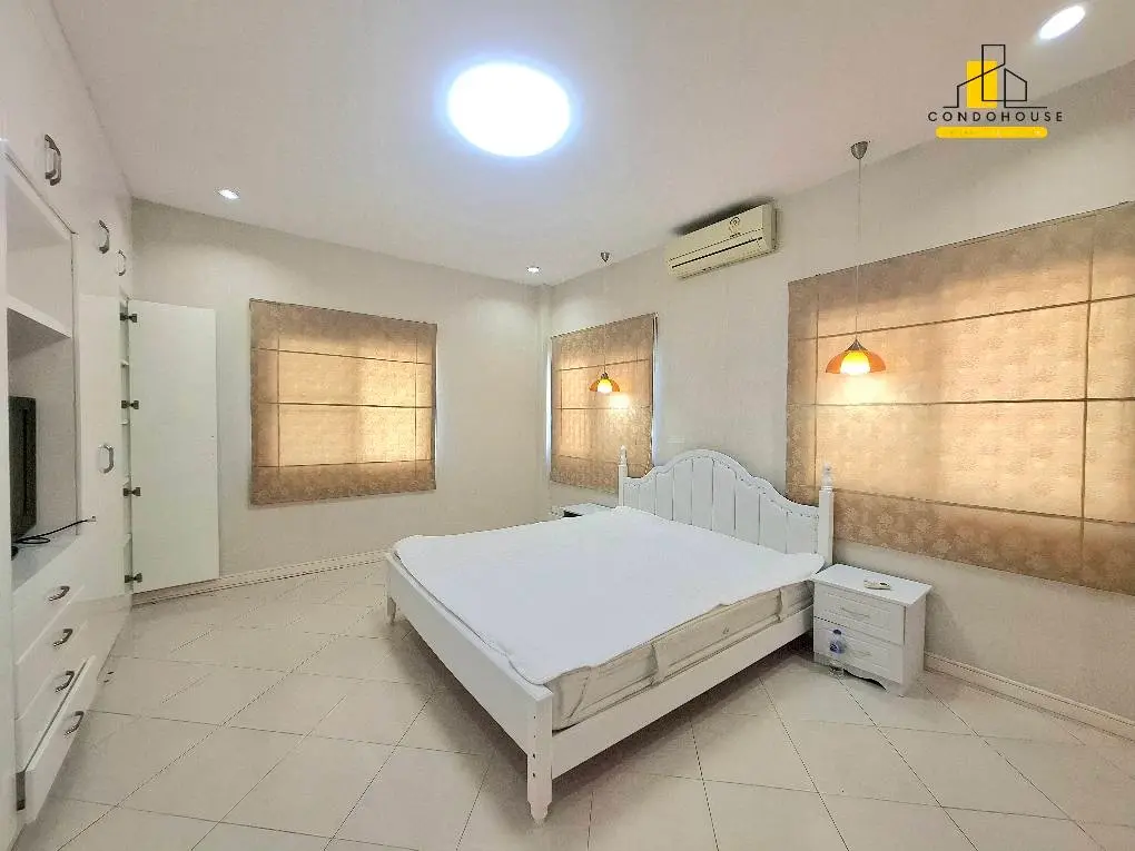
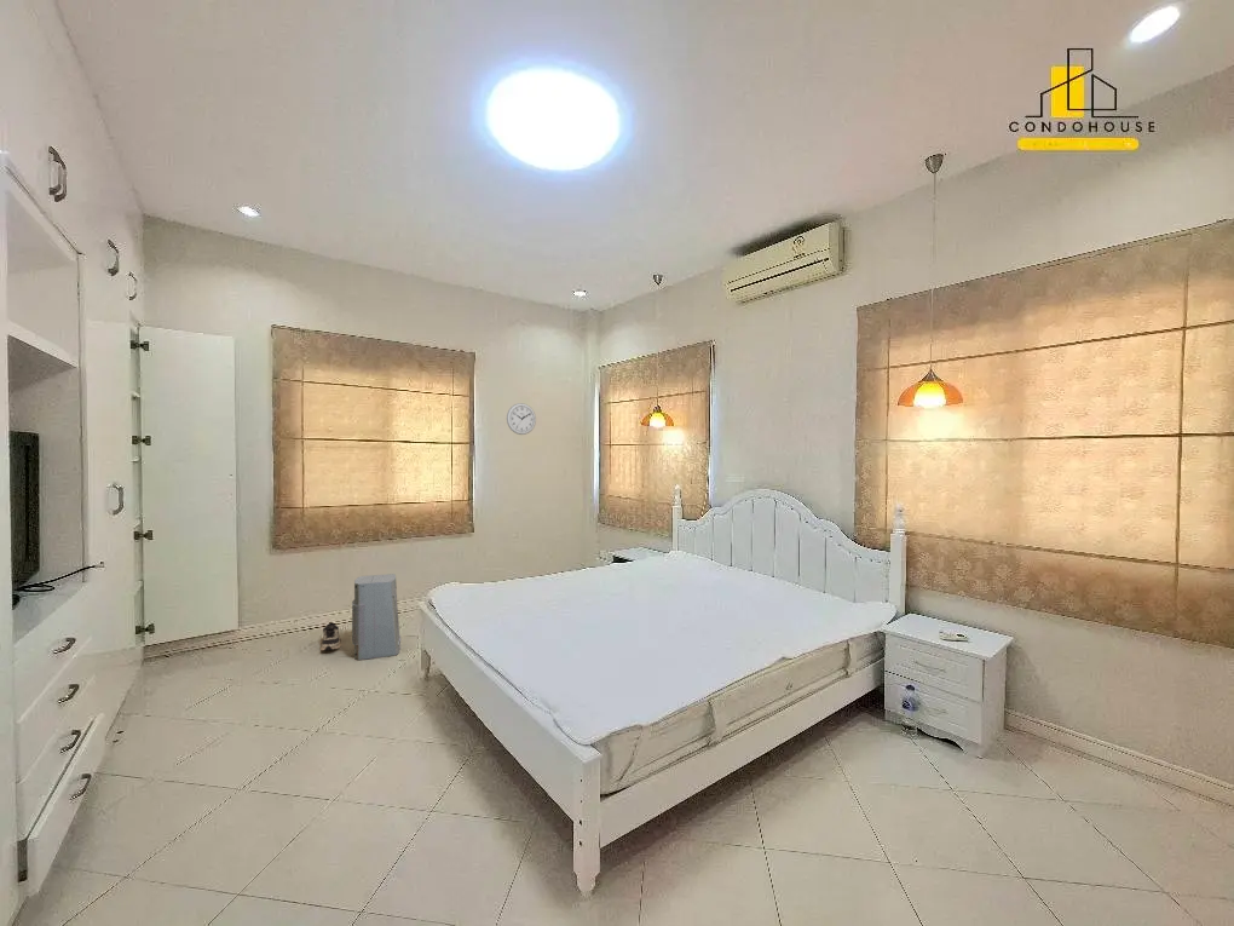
+ sneaker [319,622,342,652]
+ air purifier [351,573,402,661]
+ wall clock [506,402,537,436]
